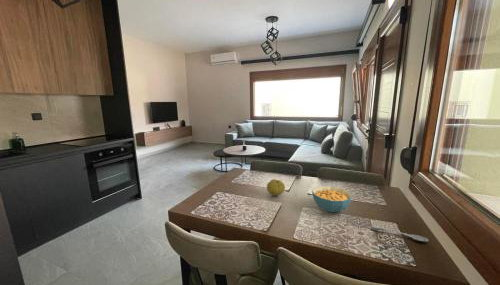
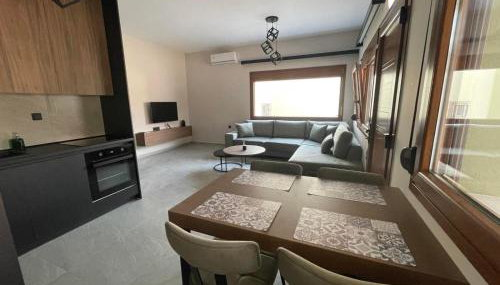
- soupspoon [371,225,429,243]
- fruit [266,178,286,197]
- cereal bowl [311,185,353,214]
